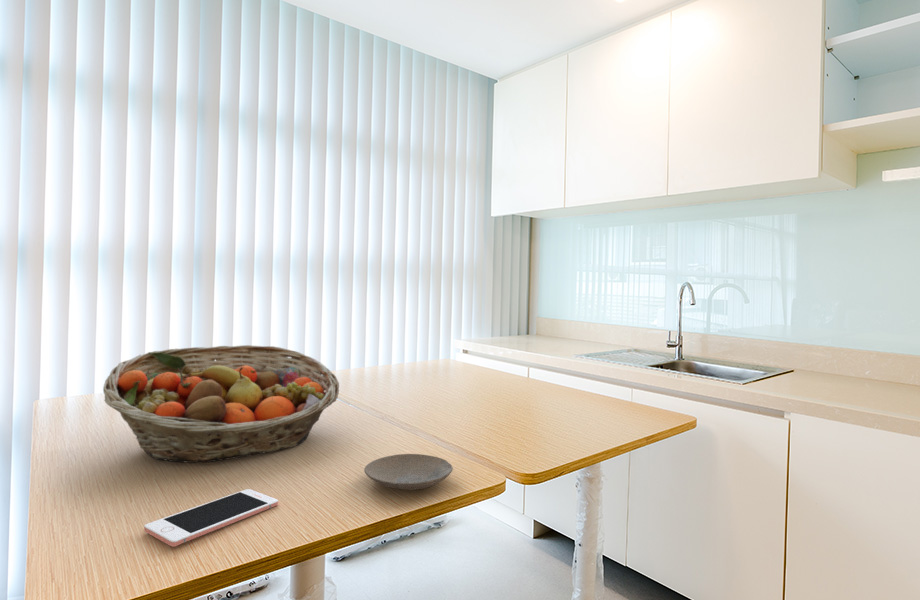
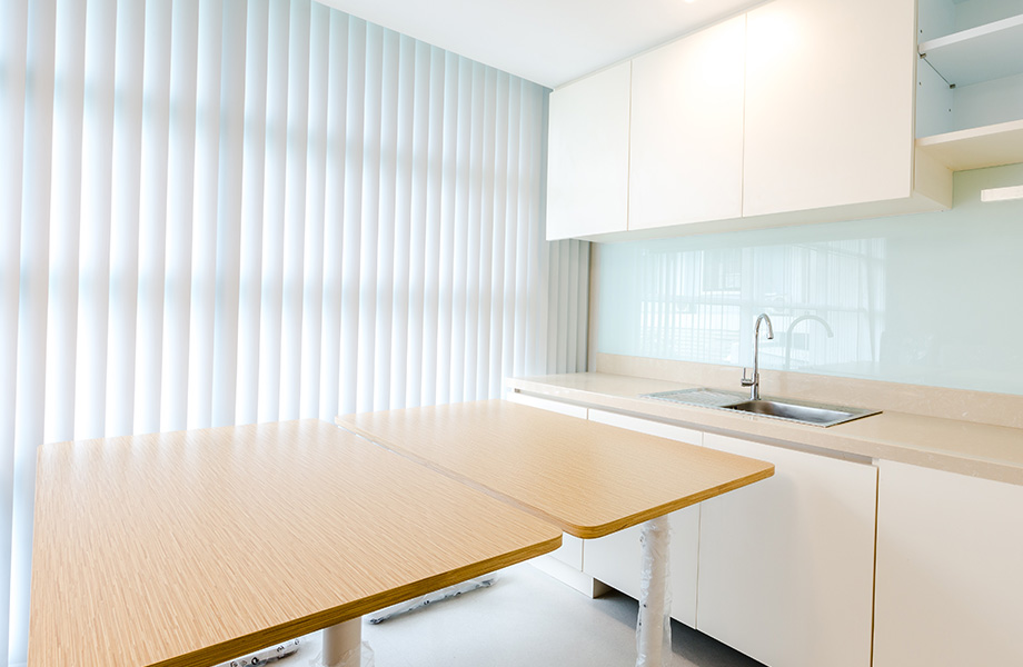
- fruit basket [102,344,340,464]
- plate [363,453,454,491]
- cell phone [143,488,279,548]
